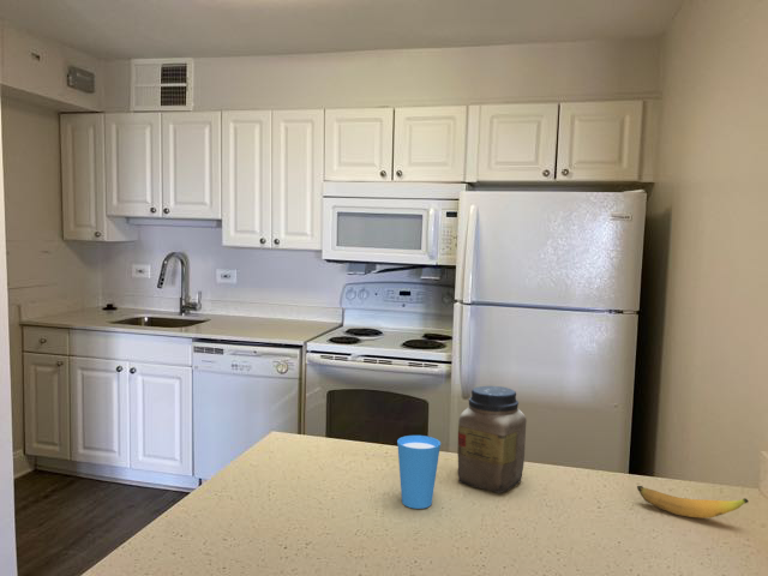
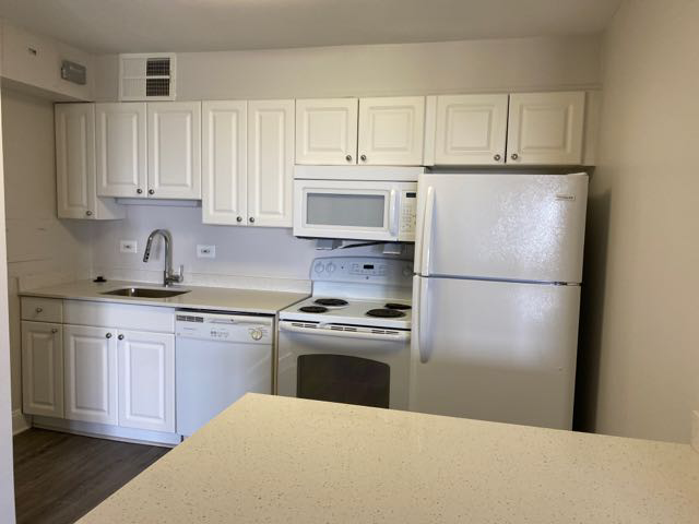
- jar [456,385,528,493]
- cup [396,434,442,510]
- banana [636,485,750,520]
